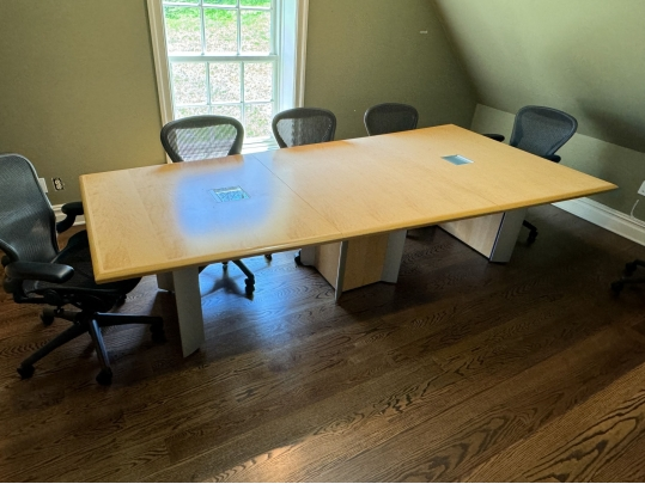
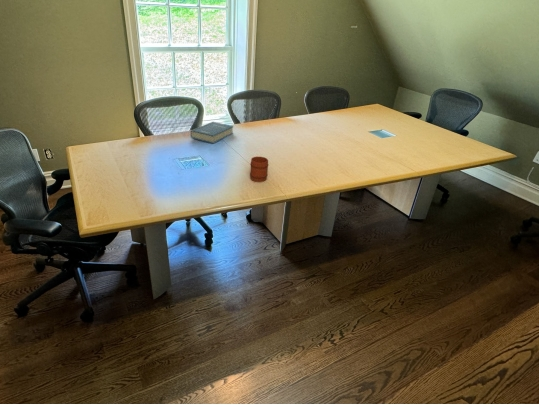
+ hardback book [189,121,234,144]
+ mug [249,156,269,183]
